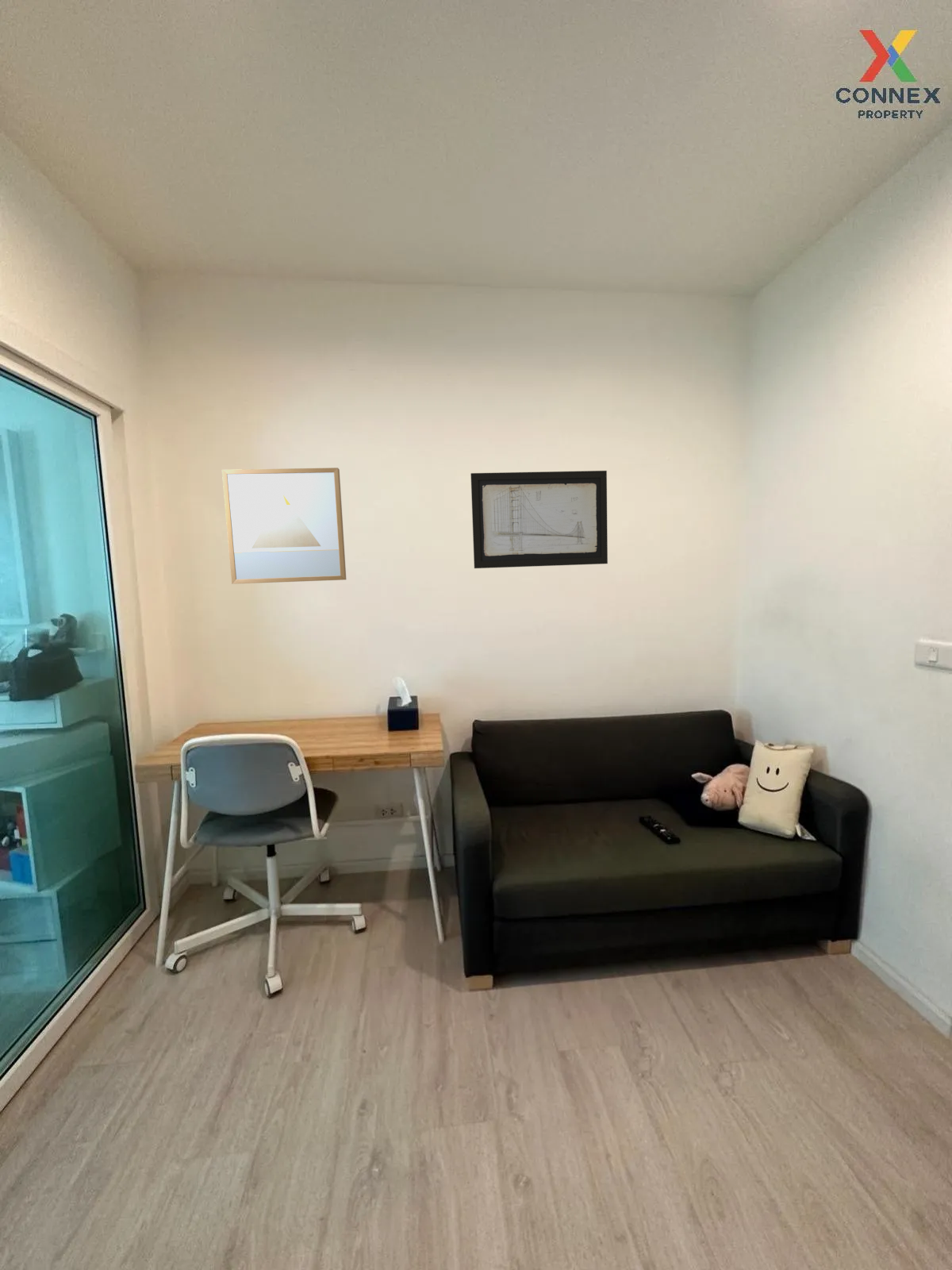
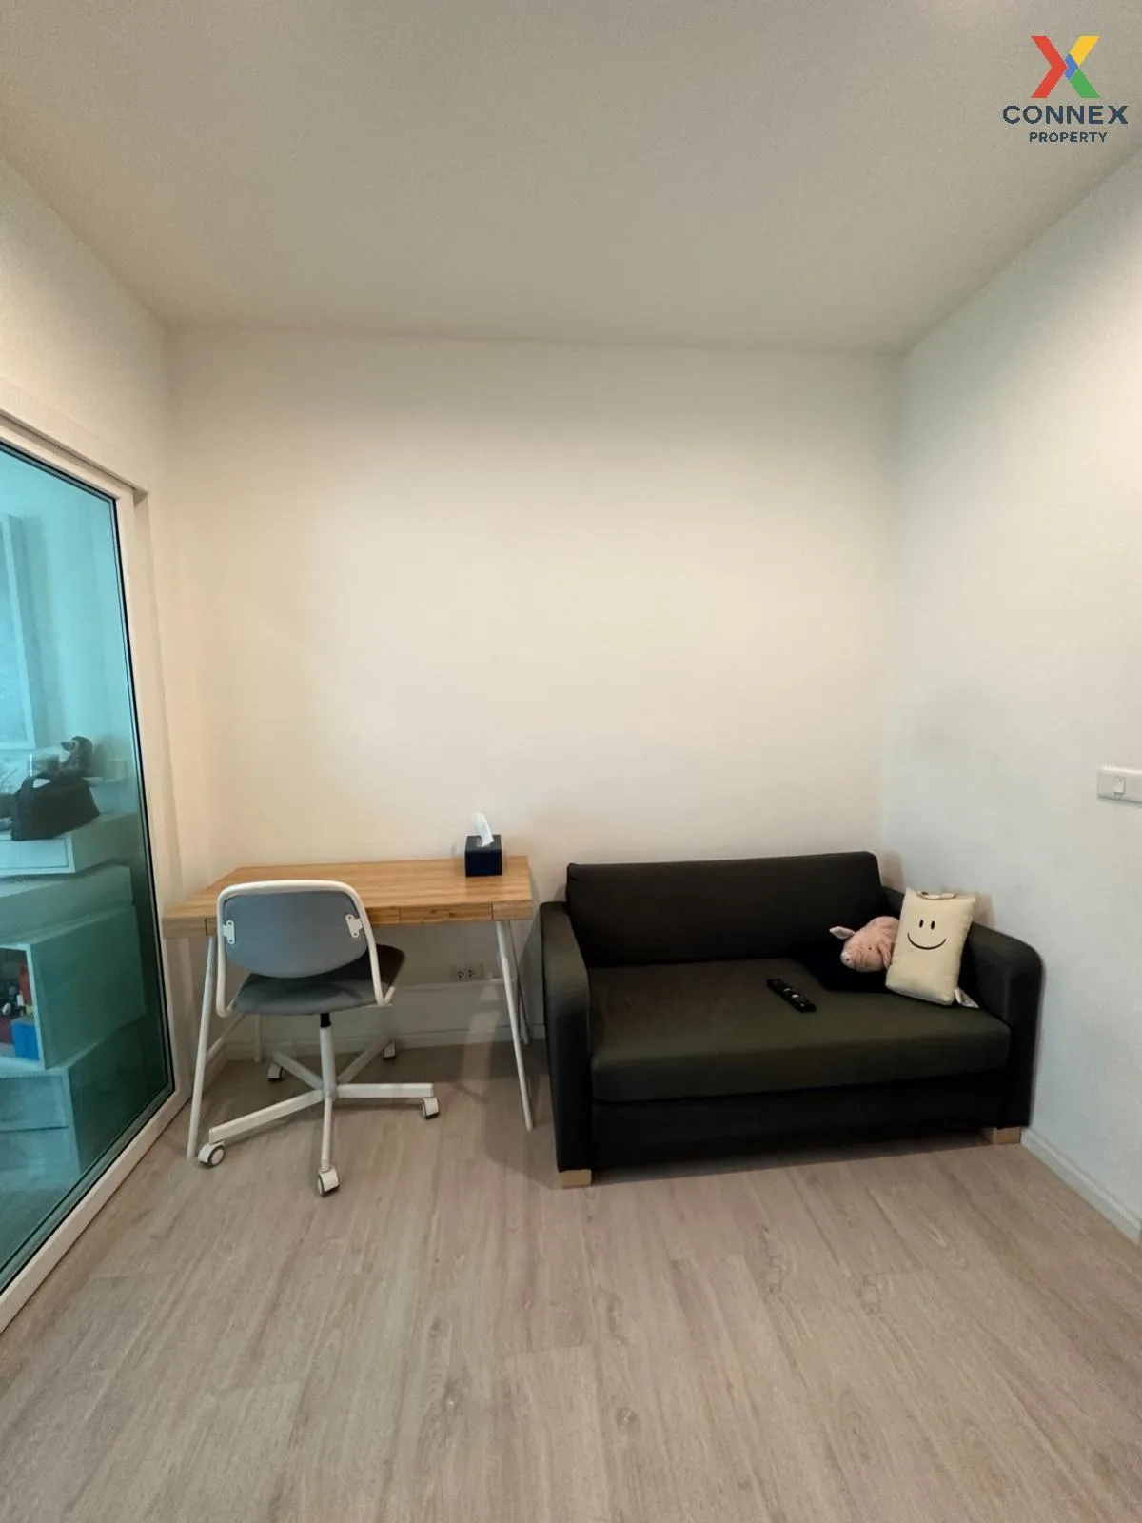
- wall art [470,470,608,569]
- wall art [221,467,347,585]
